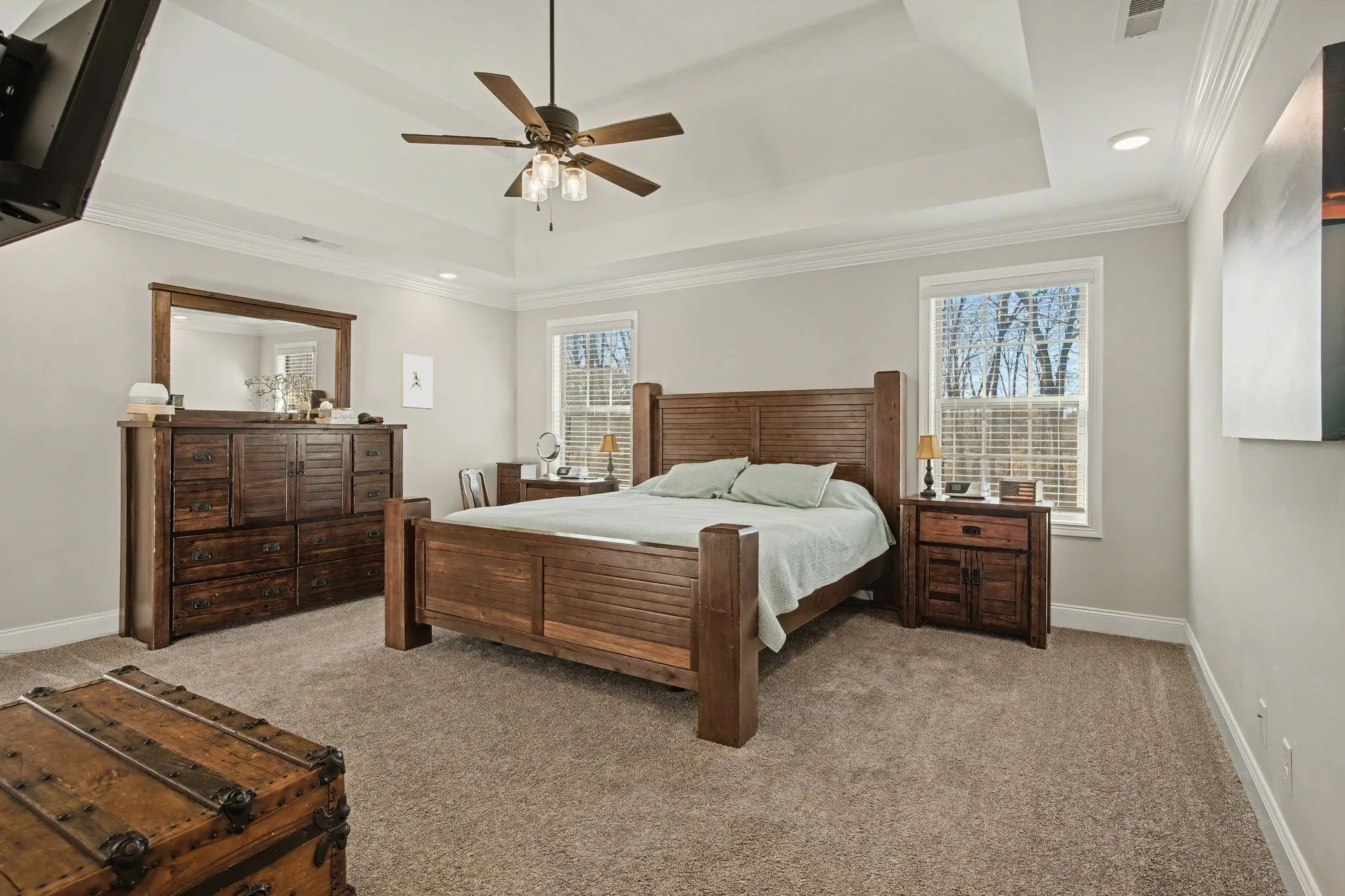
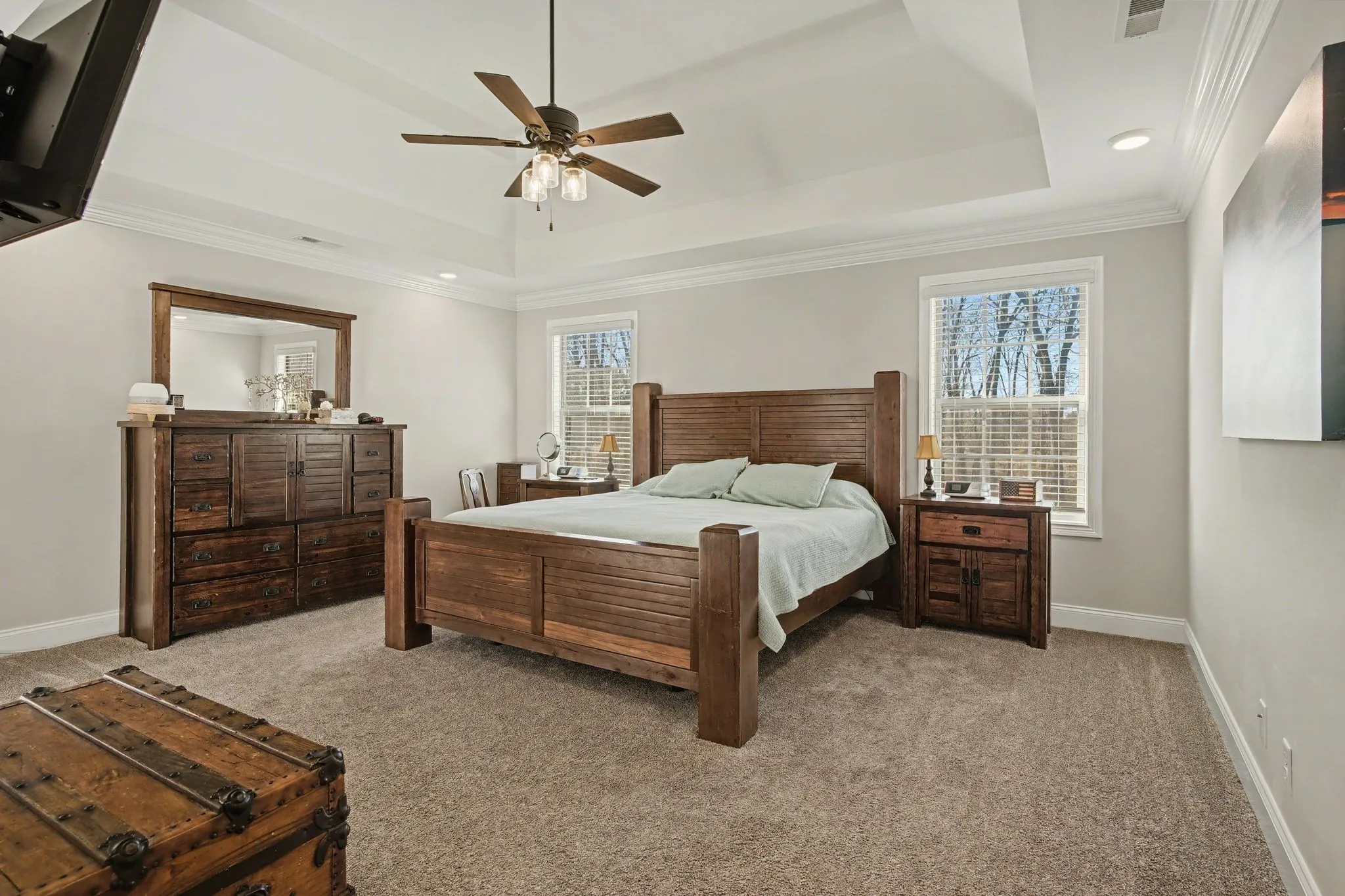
- wall sculpture [399,352,433,410]
